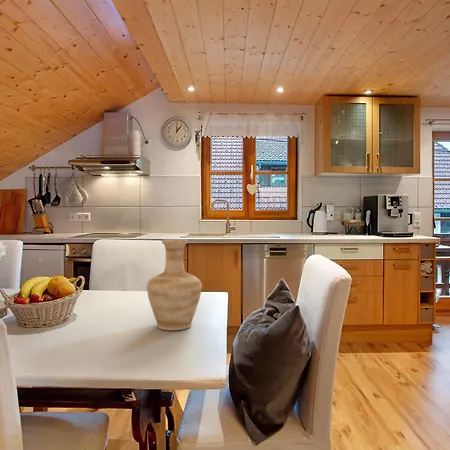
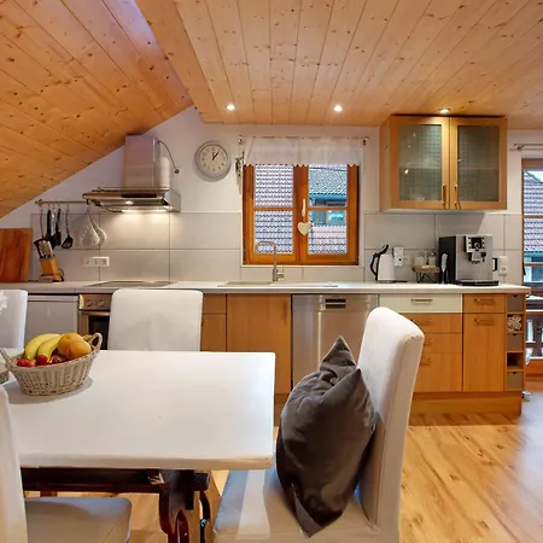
- vase [146,238,203,331]
